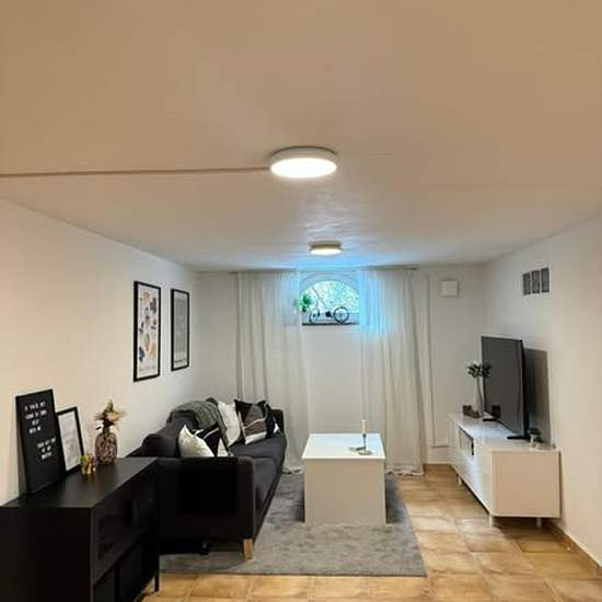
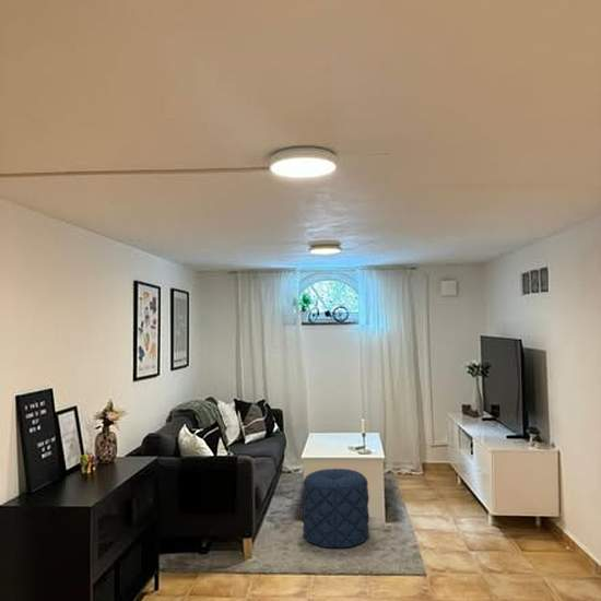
+ pouf [302,468,370,549]
